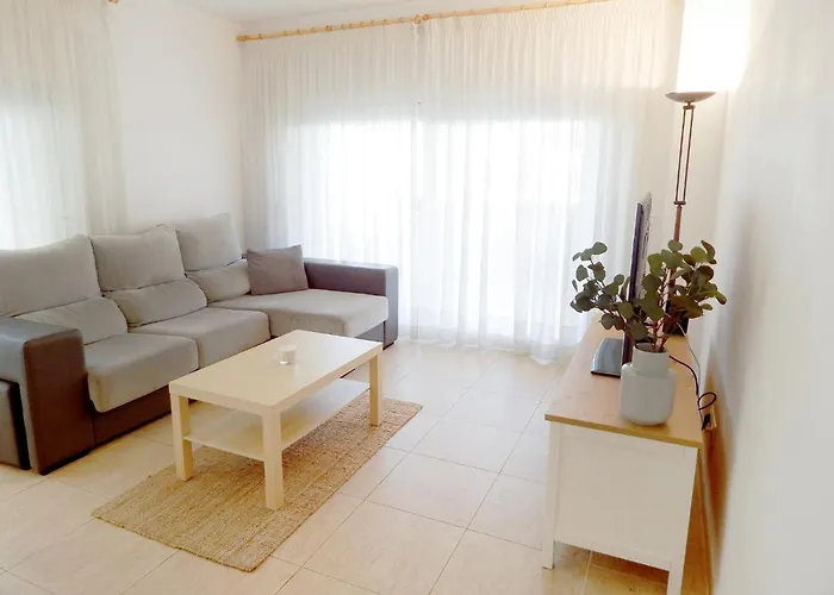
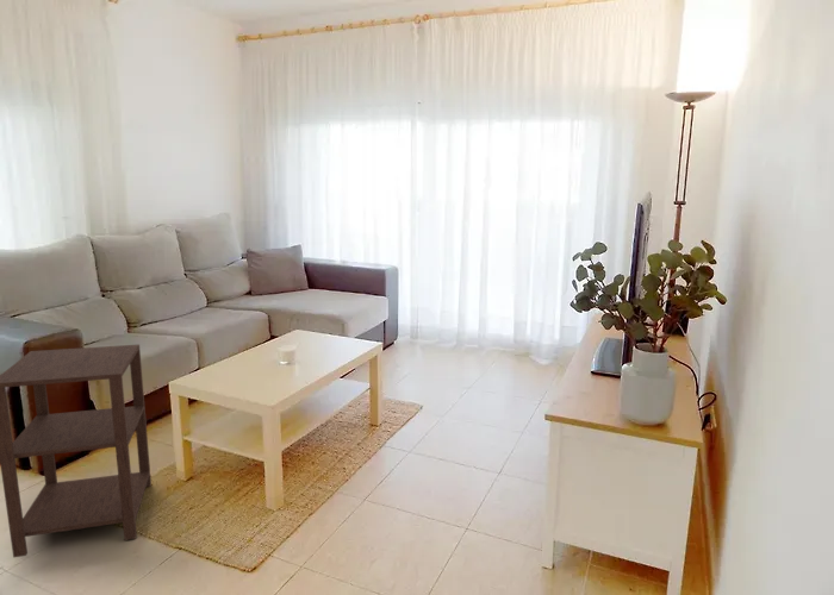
+ side table [0,343,153,558]
